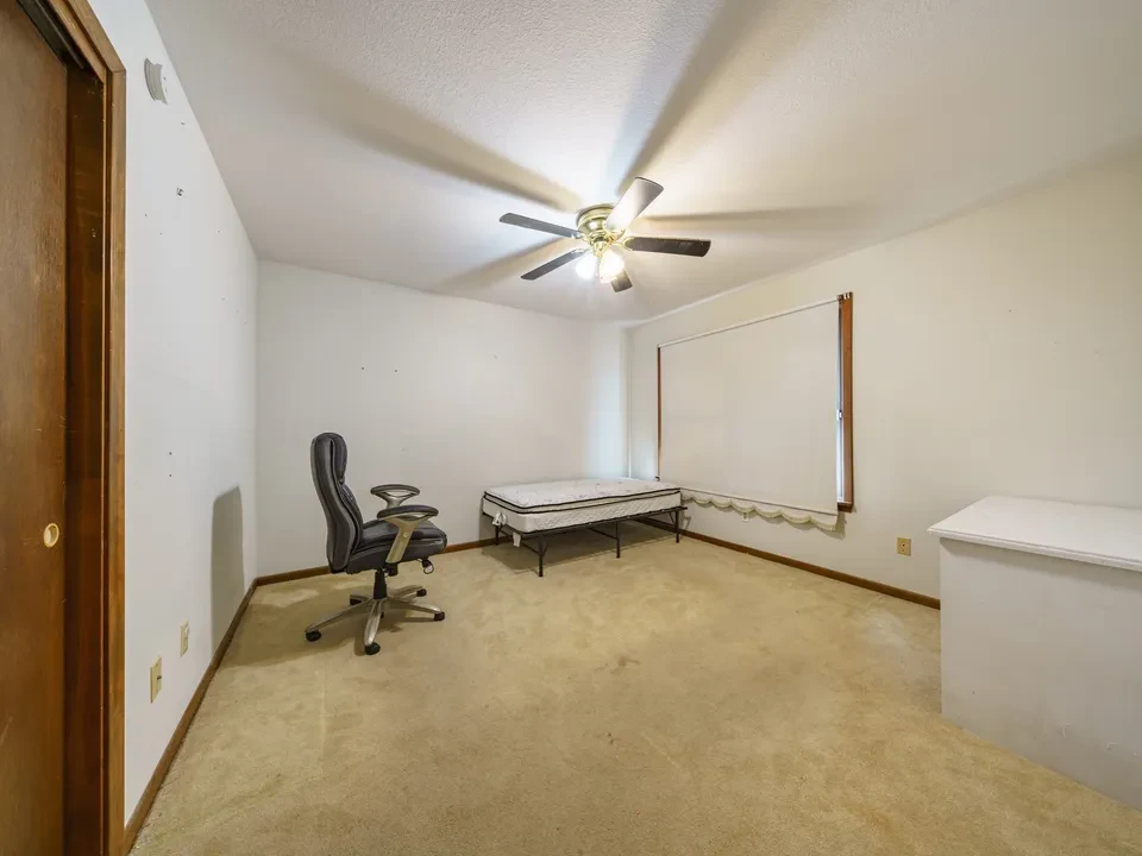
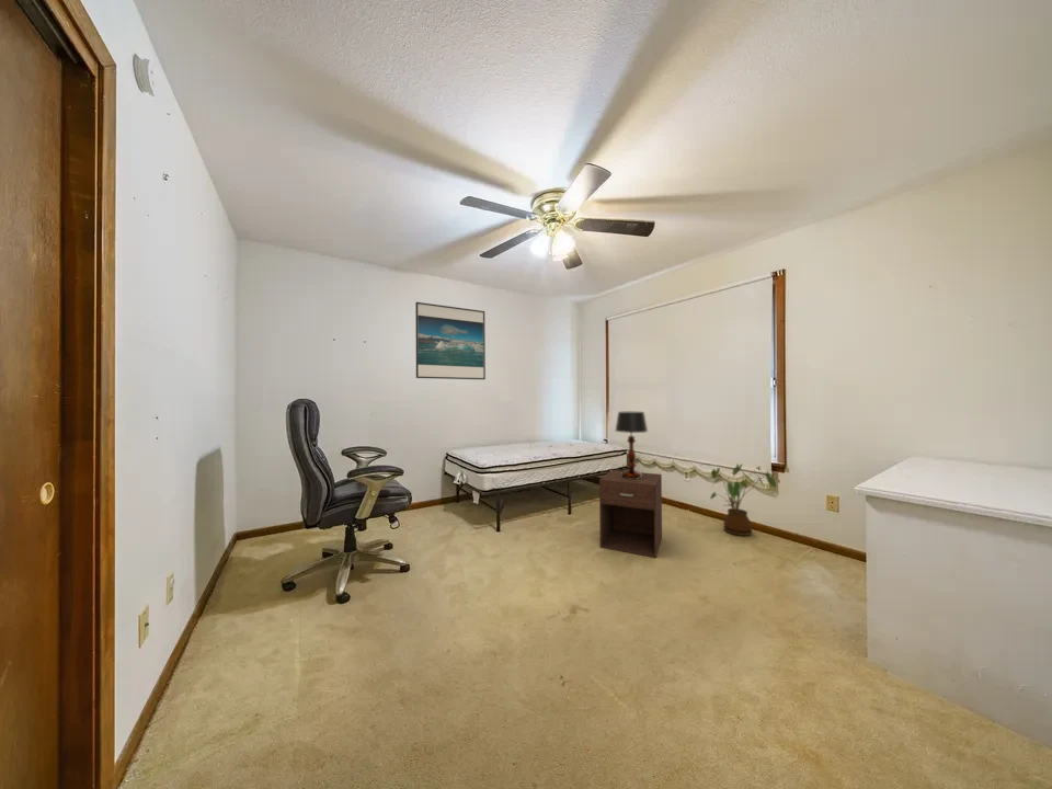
+ table lamp [615,411,649,479]
+ nightstand [598,469,663,559]
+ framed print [414,301,487,380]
+ house plant [709,462,777,537]
